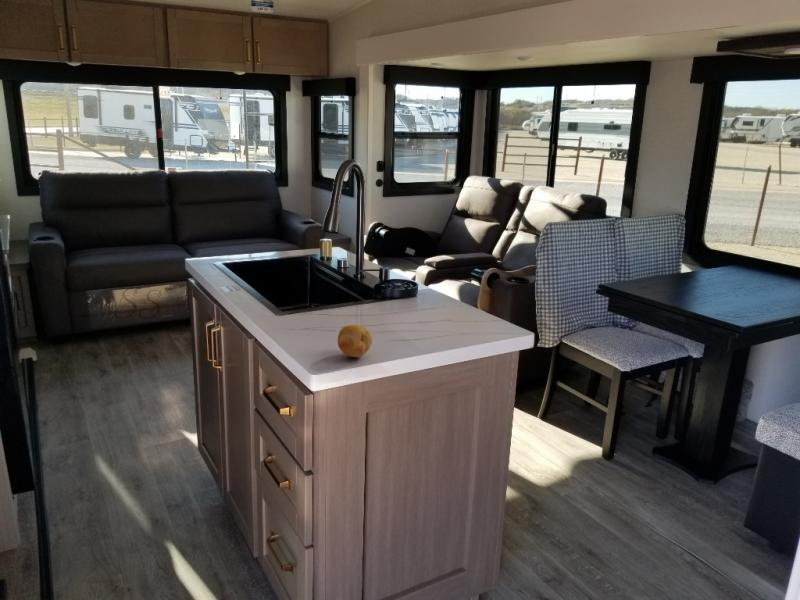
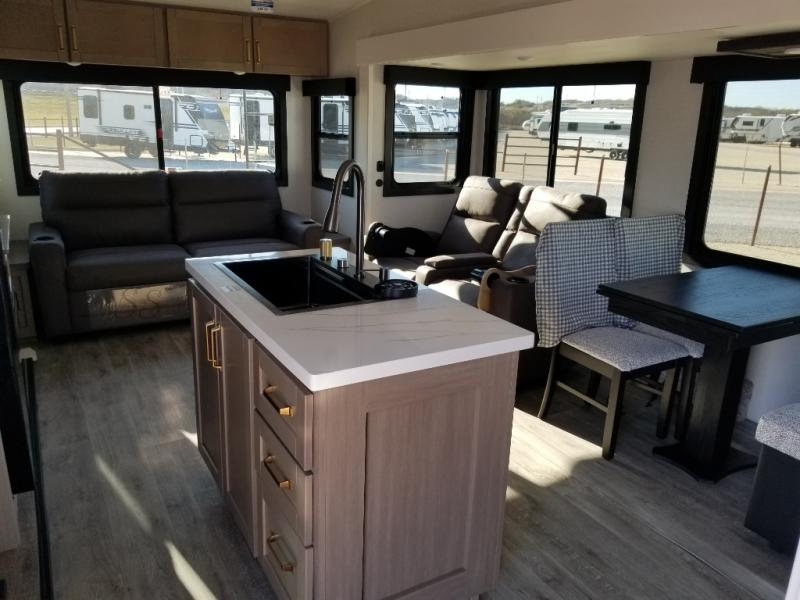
- fruit [337,324,373,358]
